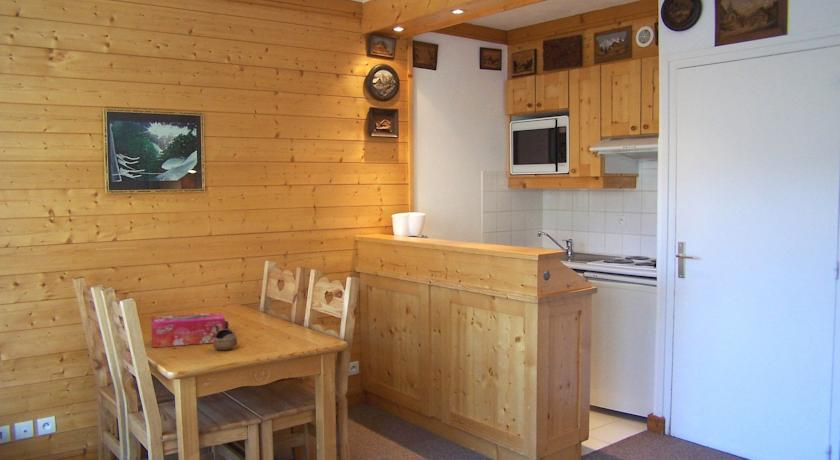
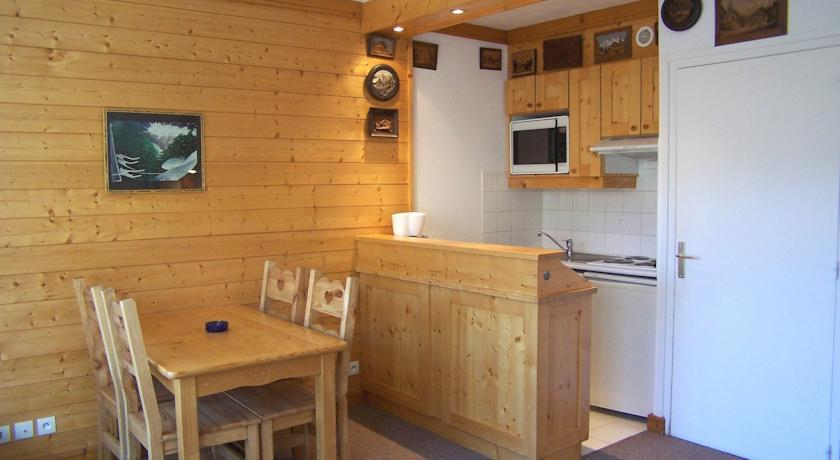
- tissue box [150,312,226,348]
- cup [212,324,238,351]
